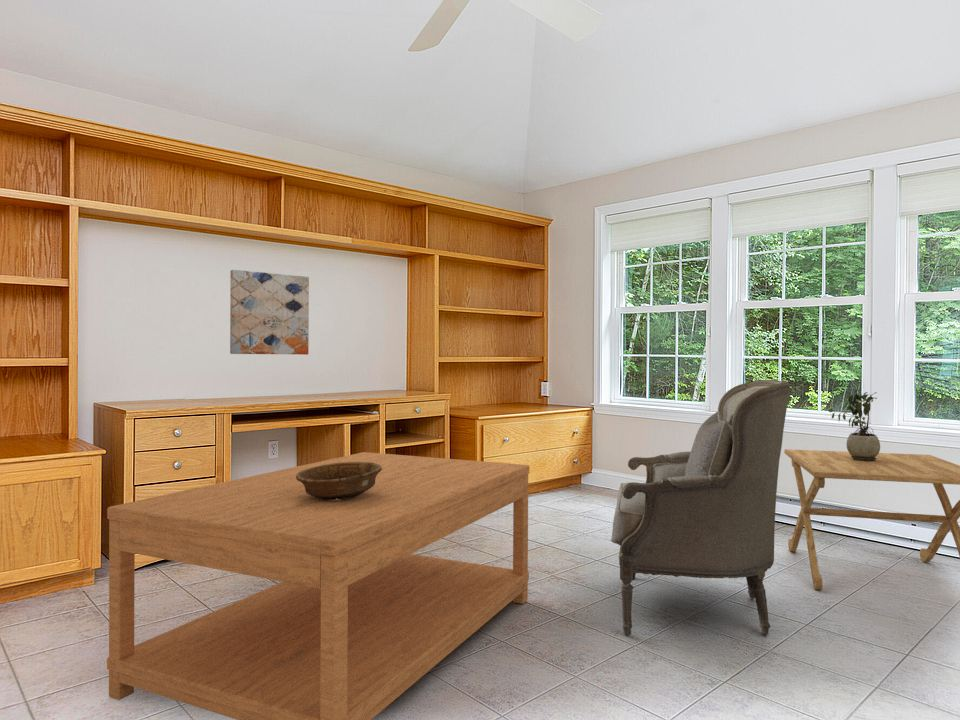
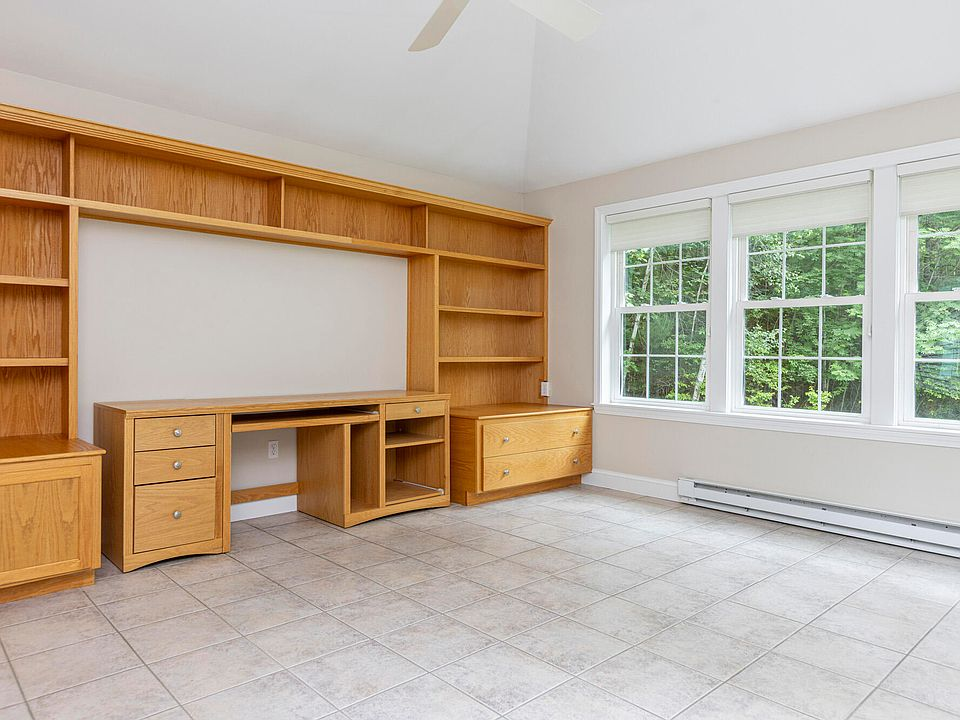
- wall art [229,269,310,356]
- potted plant [828,388,881,461]
- armchair [610,379,791,636]
- decorative bowl [296,462,382,501]
- side table [783,448,960,591]
- coffee table [106,451,530,720]
